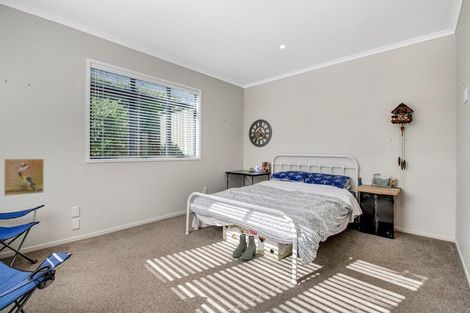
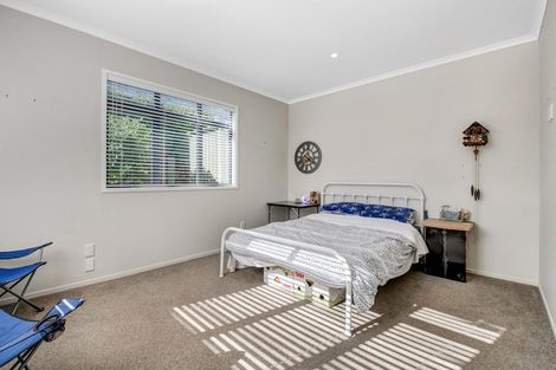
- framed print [3,158,45,197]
- boots [232,233,257,261]
